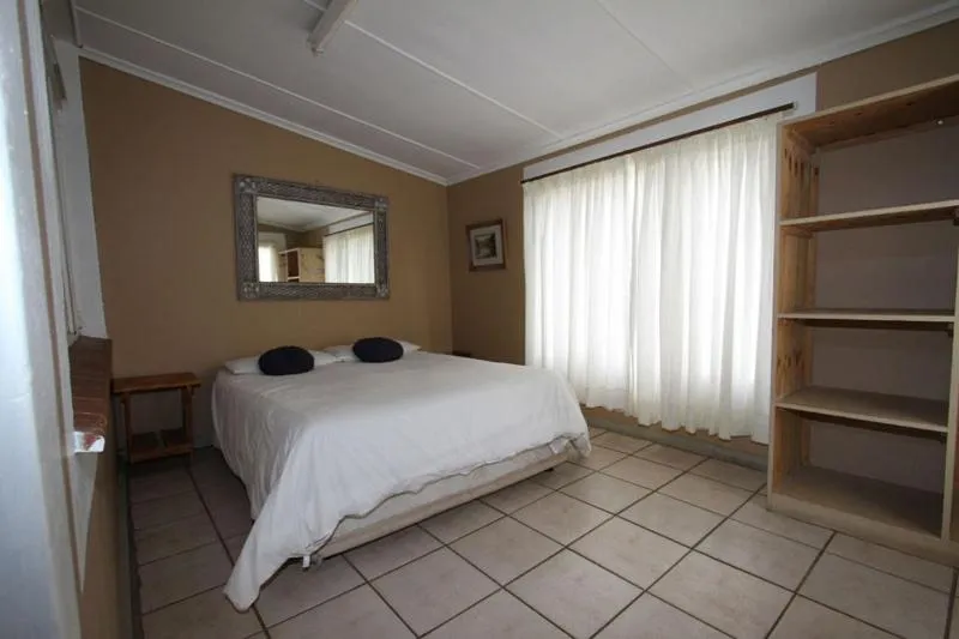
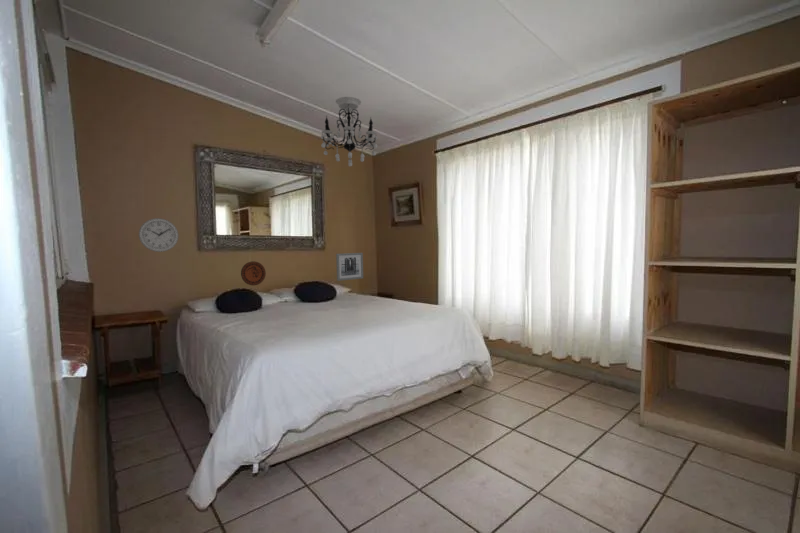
+ wall clock [138,217,180,253]
+ decorative plate [240,260,267,286]
+ chandelier [320,96,379,167]
+ wall art [335,252,364,282]
